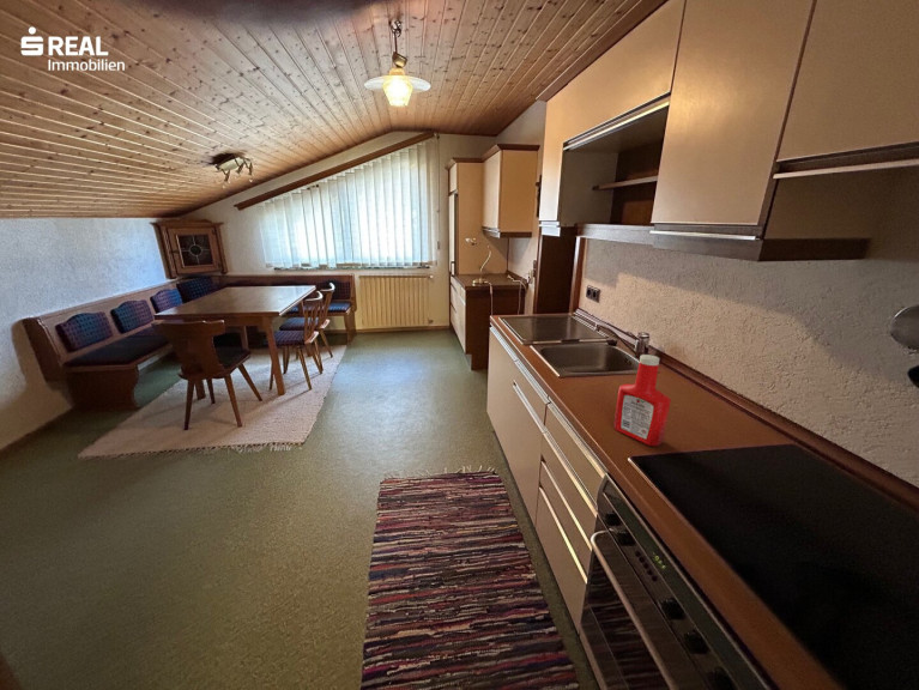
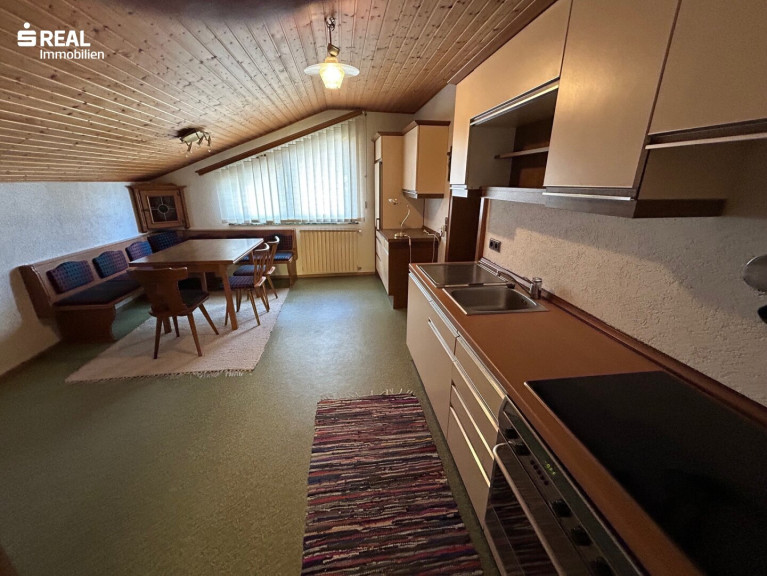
- soap bottle [612,353,672,447]
